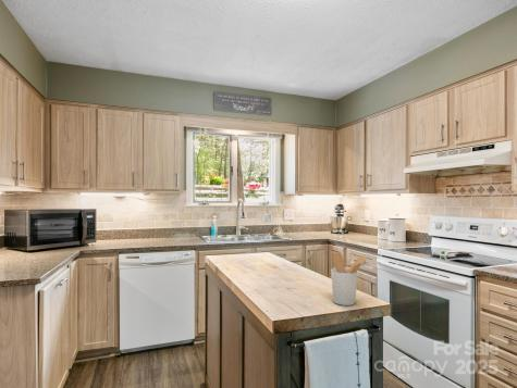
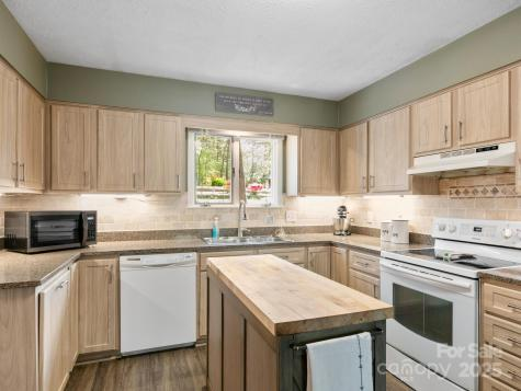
- utensil holder [330,251,369,306]
